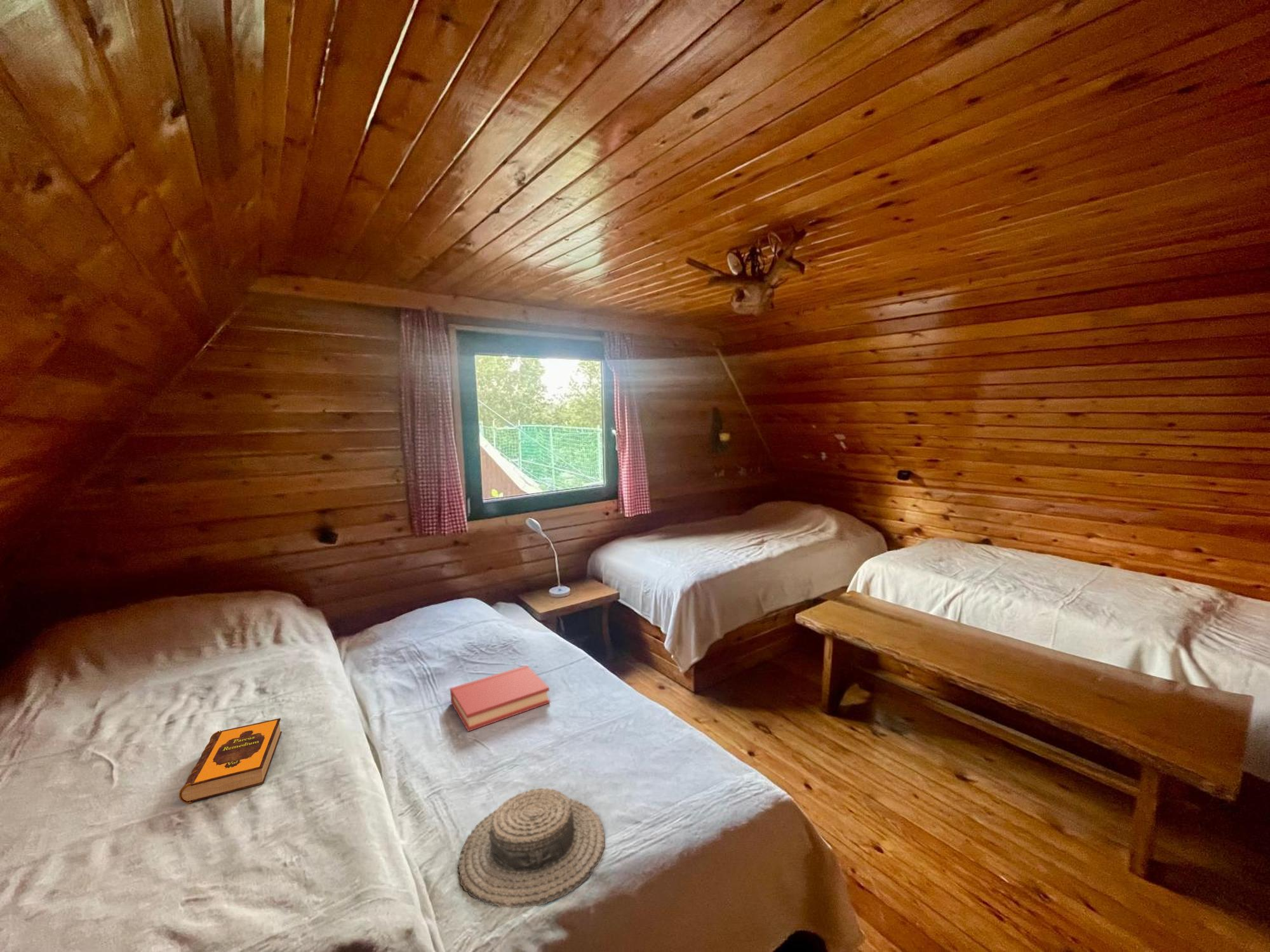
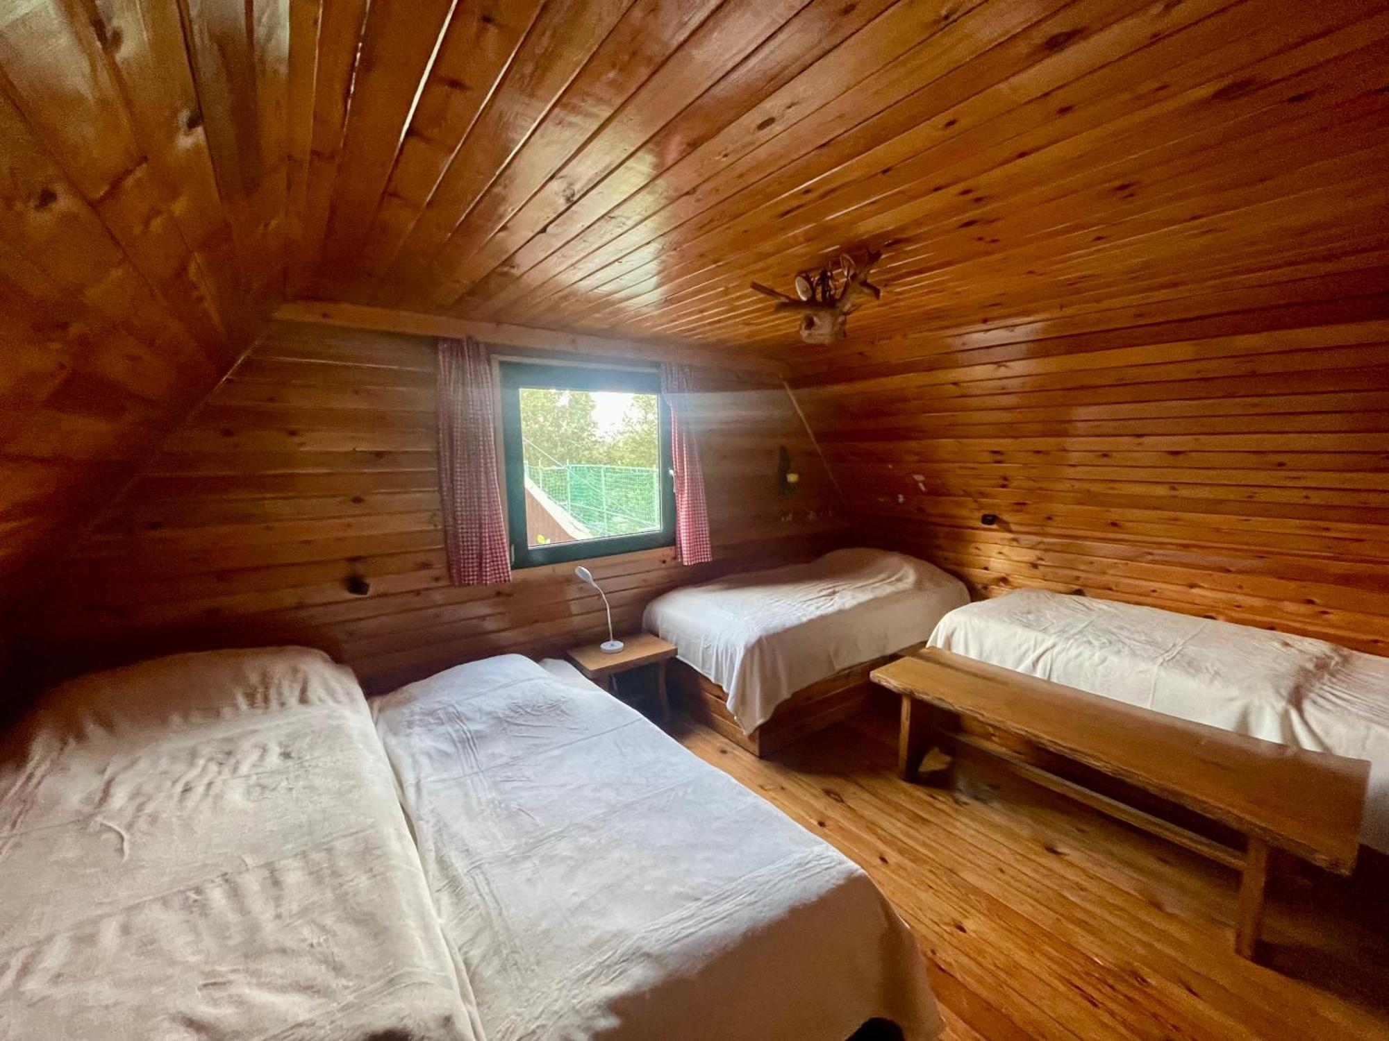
- hardback book [450,664,551,732]
- boater hat [457,753,605,908]
- hardback book [178,717,283,804]
